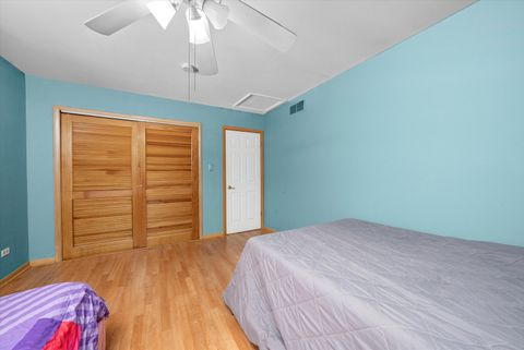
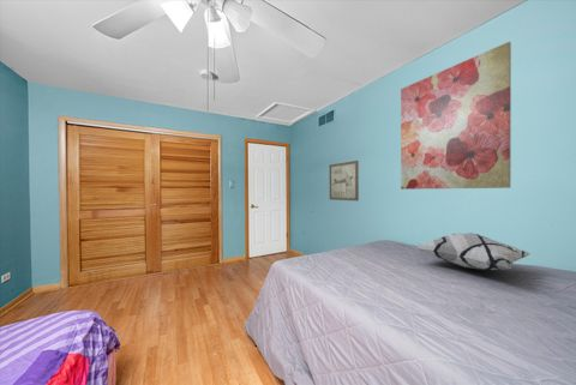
+ decorative pillow [414,231,532,271]
+ wall art [400,41,512,191]
+ wall art [329,160,360,201]
